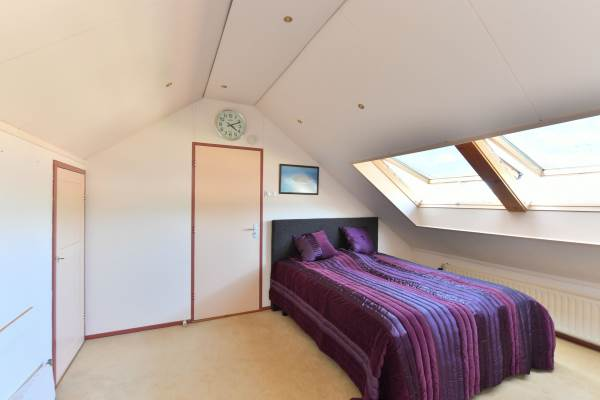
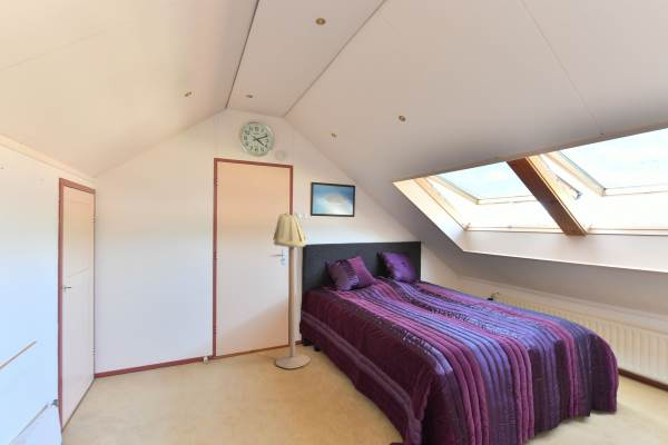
+ floor lamp [272,211,311,369]
